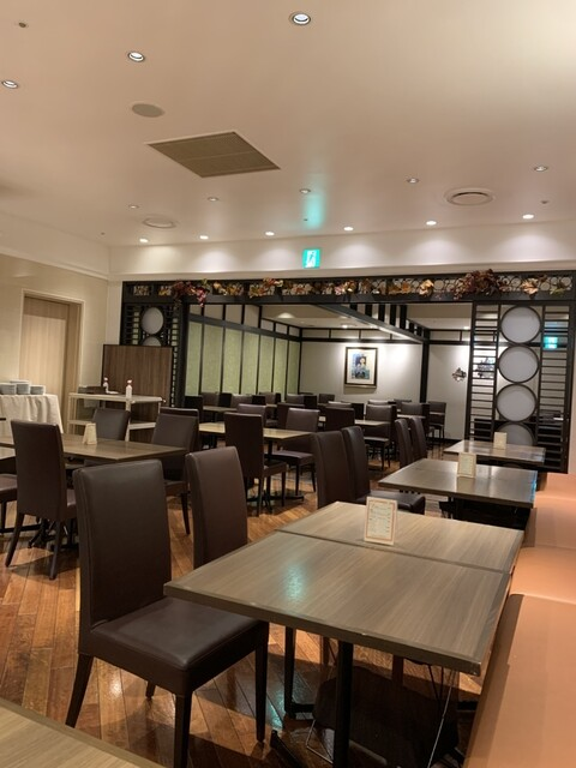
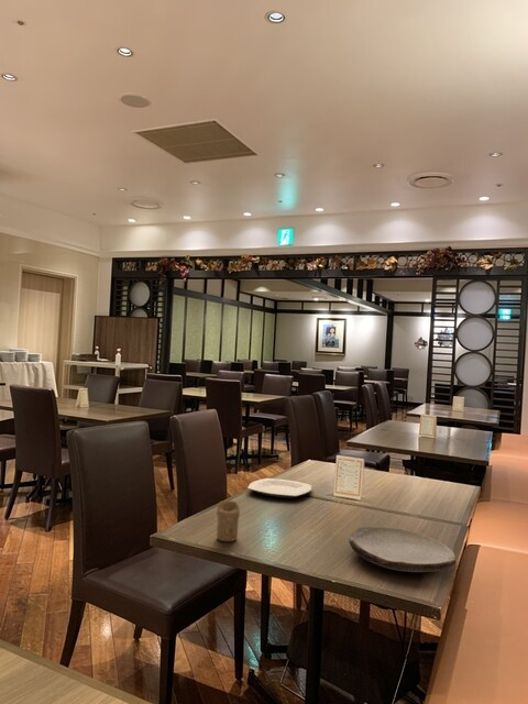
+ plate [348,525,457,573]
+ candle [216,499,241,542]
+ plate [246,477,312,499]
